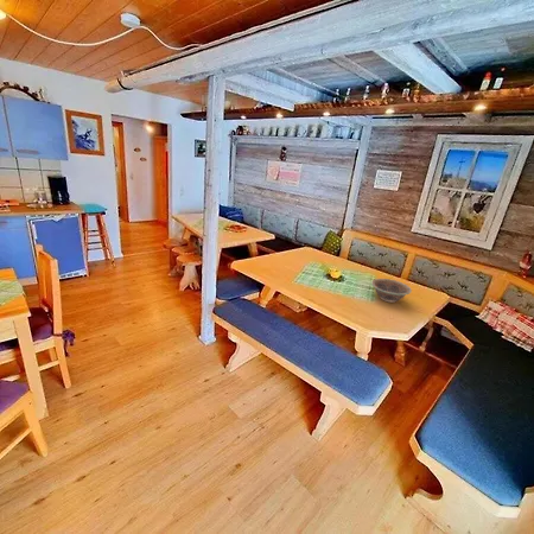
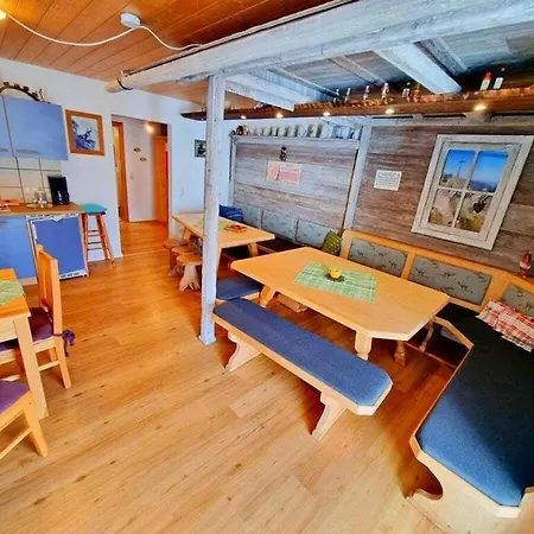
- decorative bowl [370,278,413,304]
